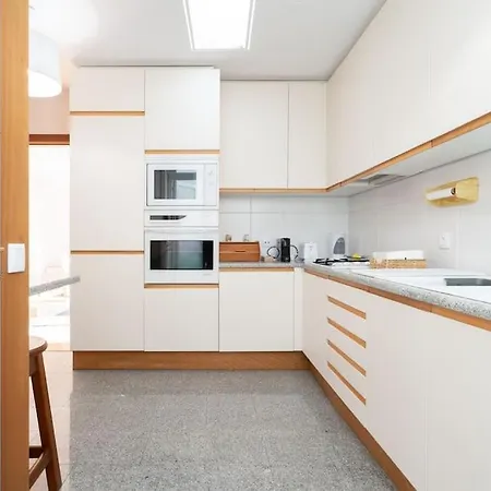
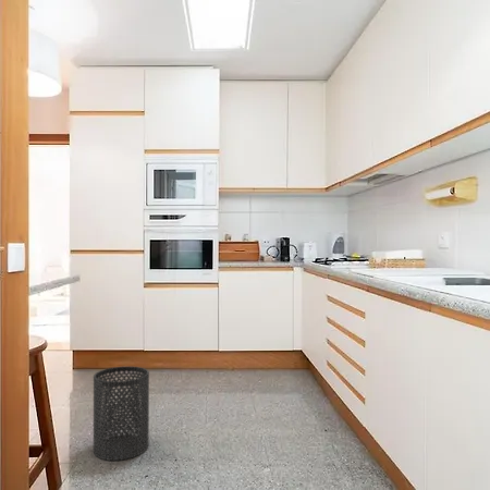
+ trash can [93,366,150,462]
